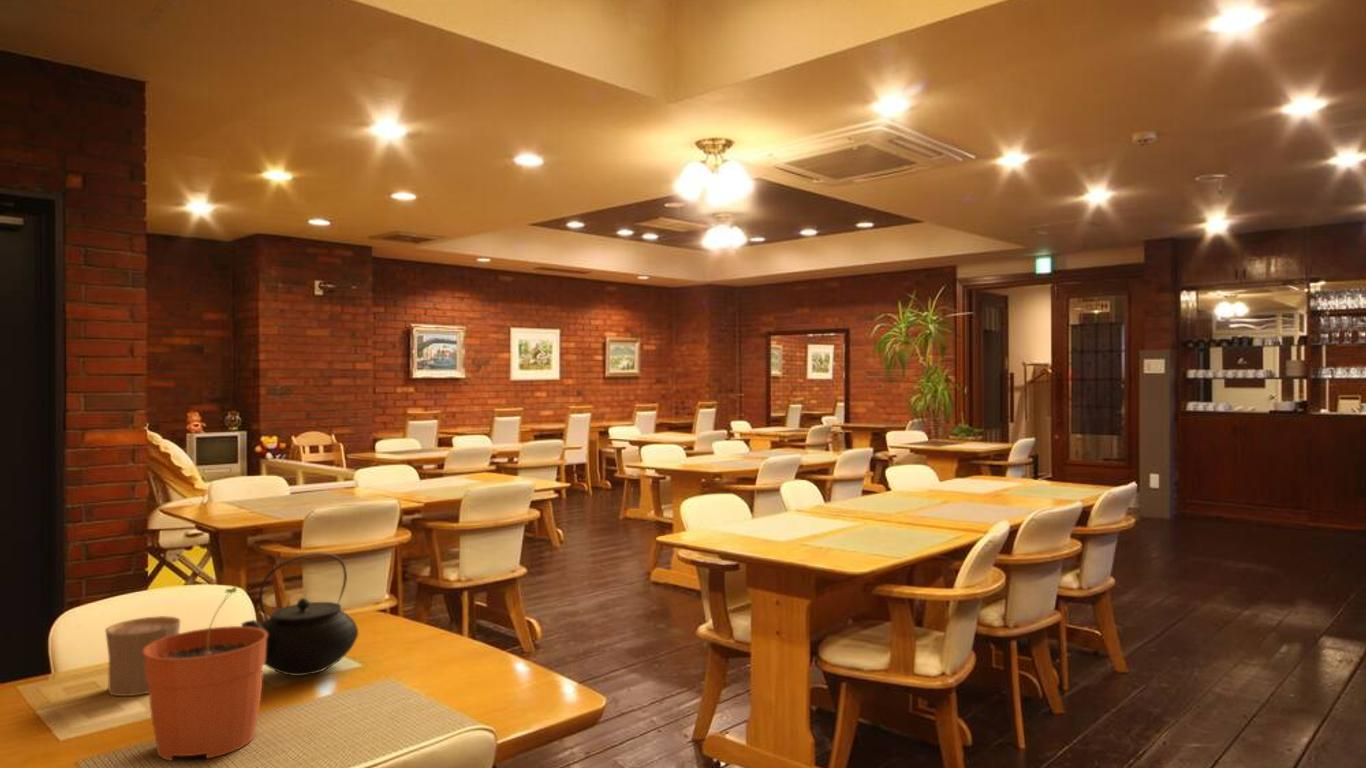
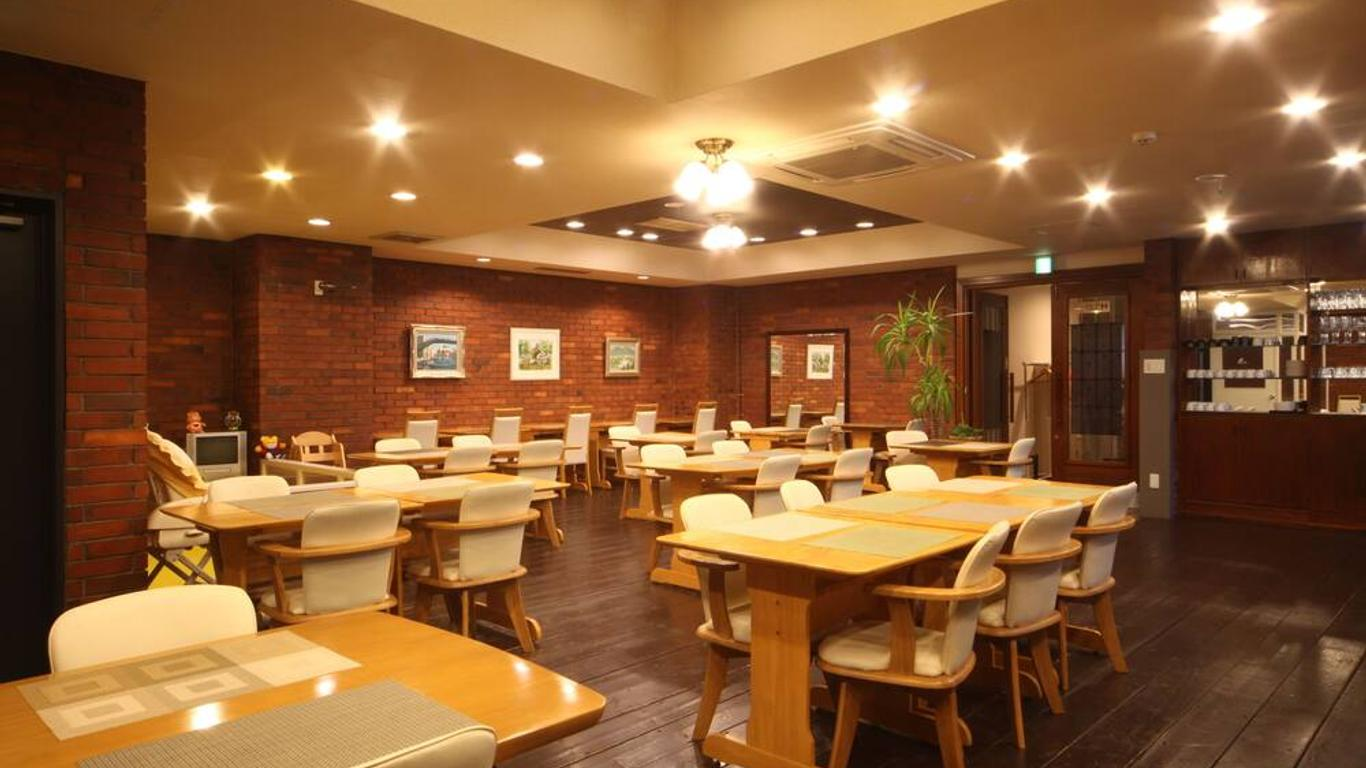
- plant pot [143,585,268,762]
- teapot [240,552,359,677]
- cup [104,615,181,697]
